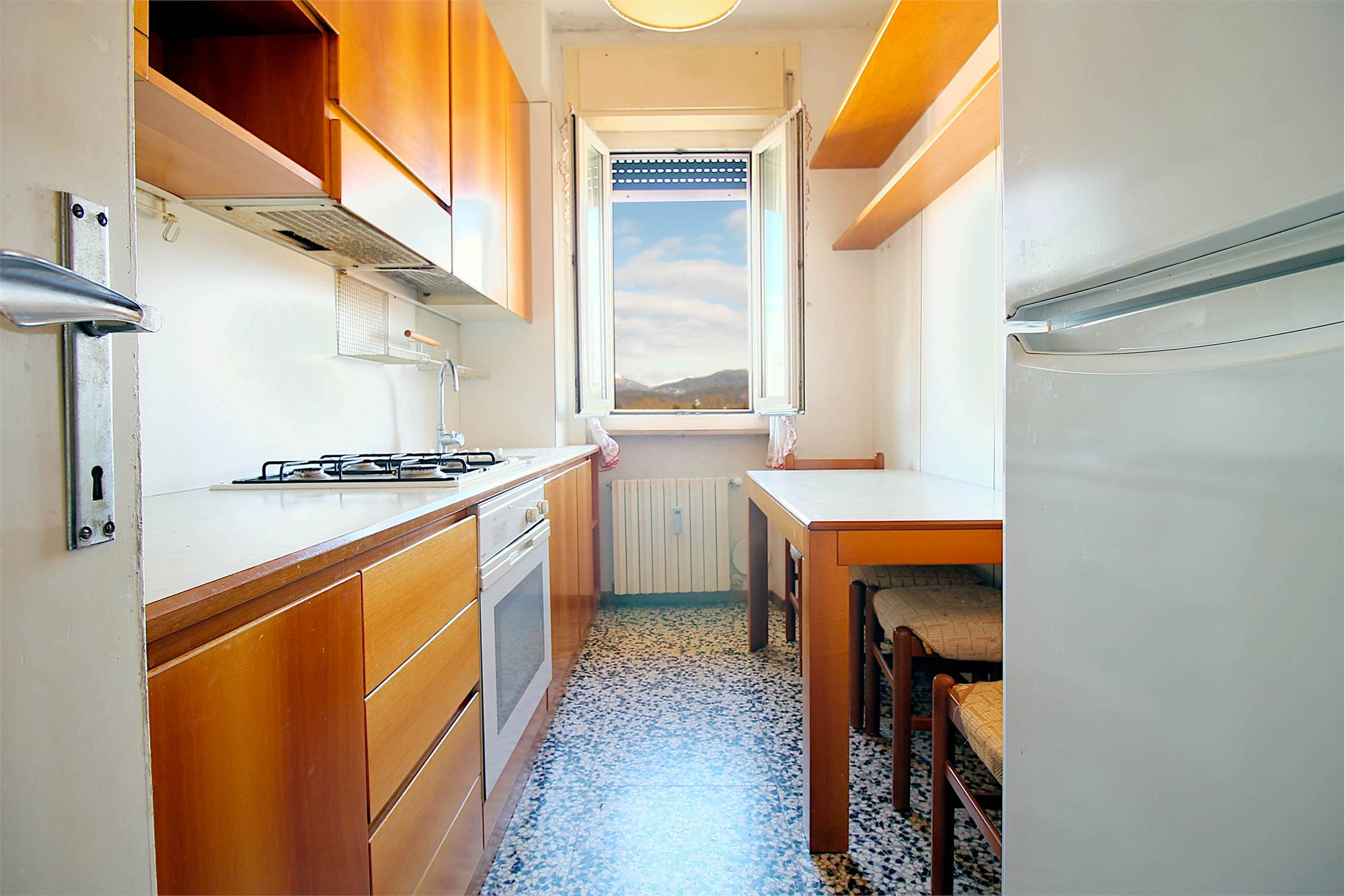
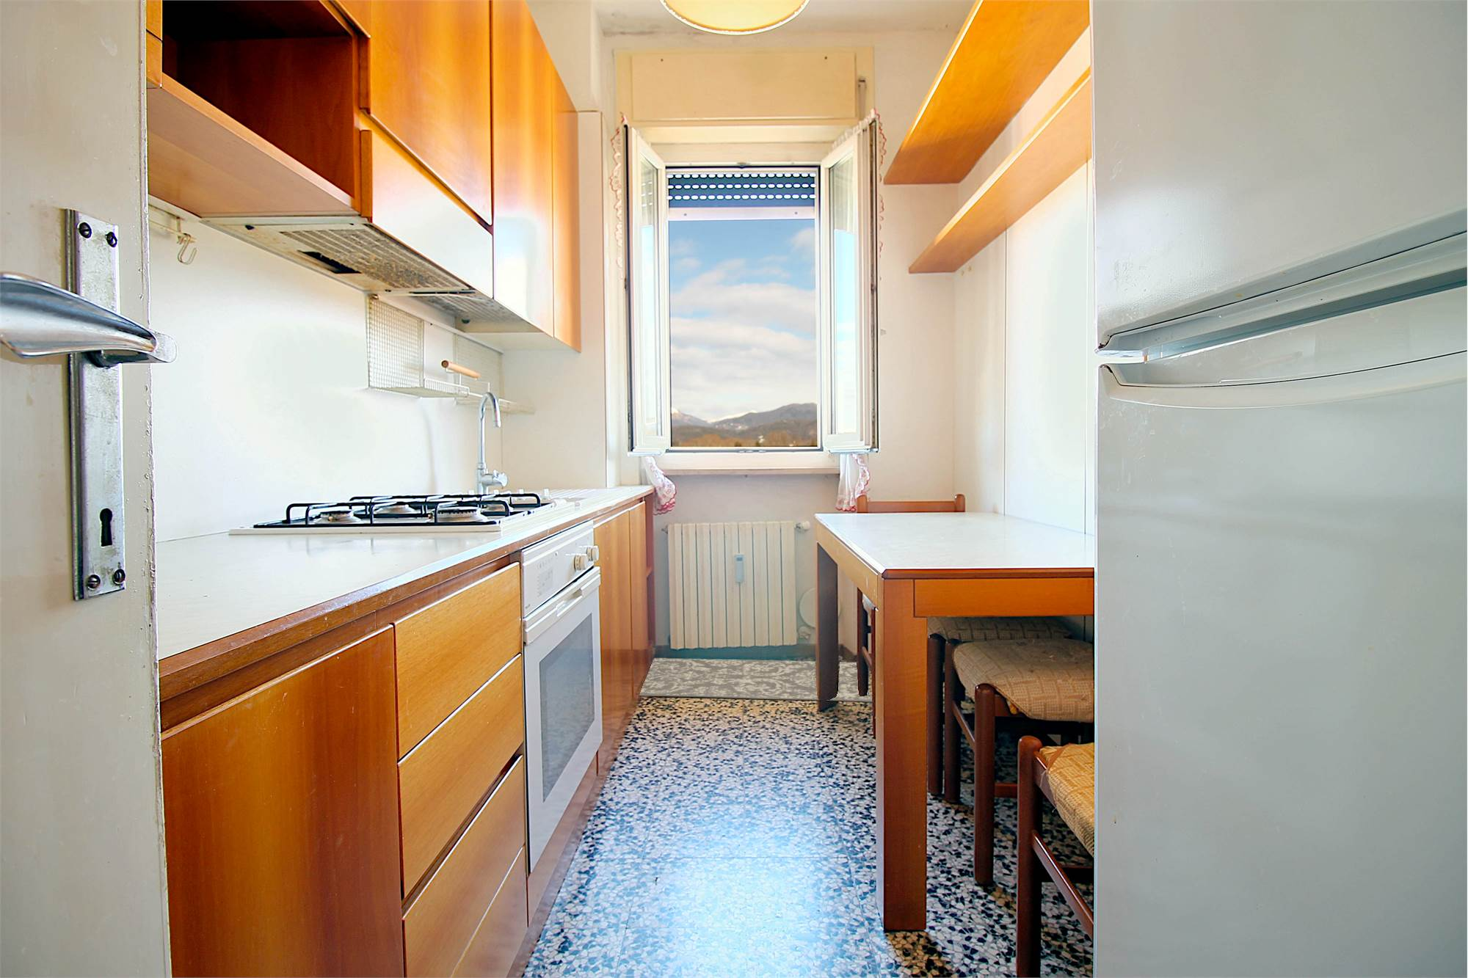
+ rug [638,657,873,703]
